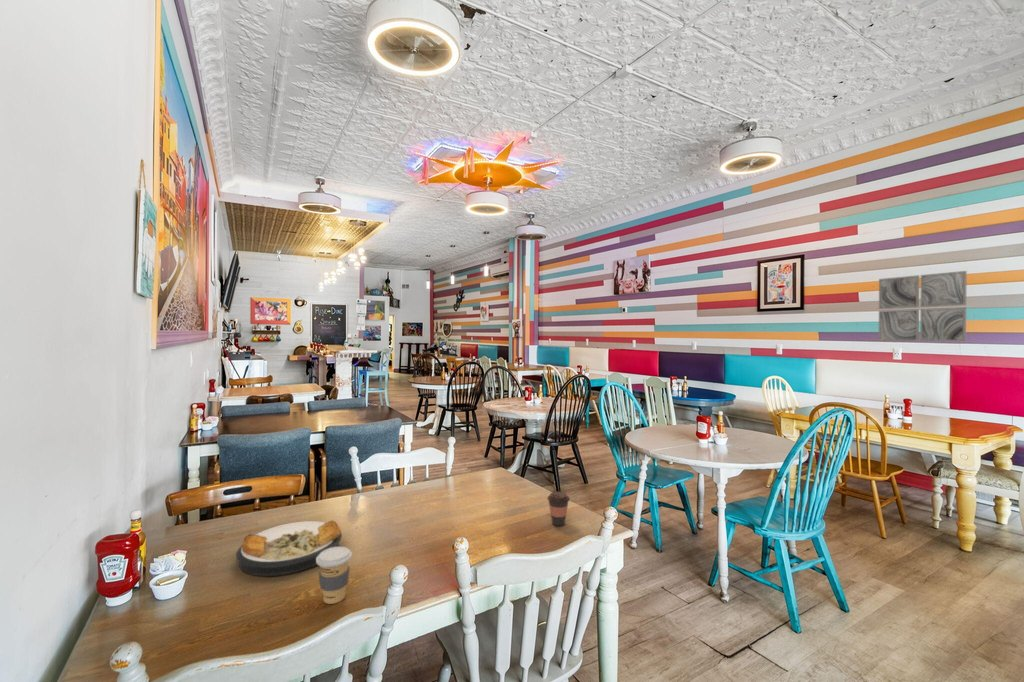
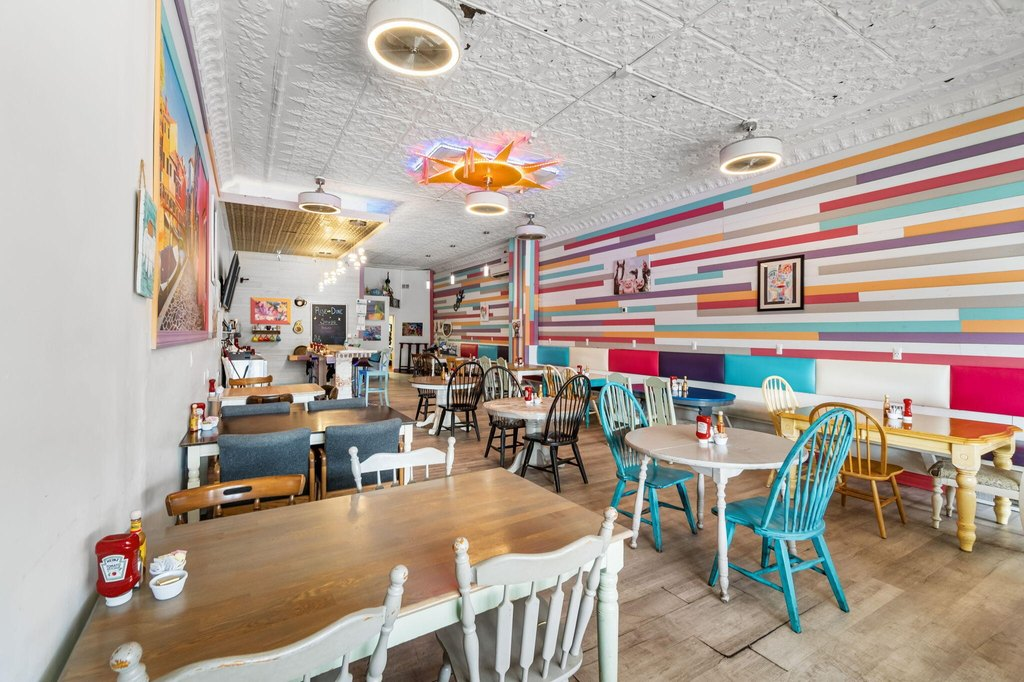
- plate [235,520,343,577]
- wall art [878,270,968,342]
- coffee cup [316,546,353,605]
- coffee cup [546,491,571,527]
